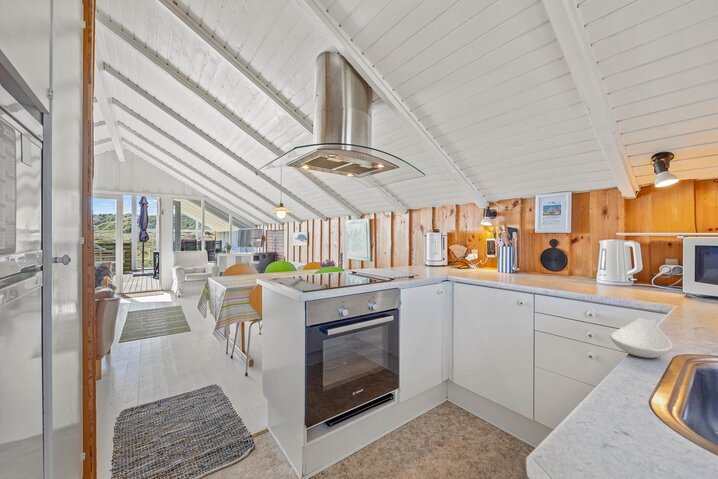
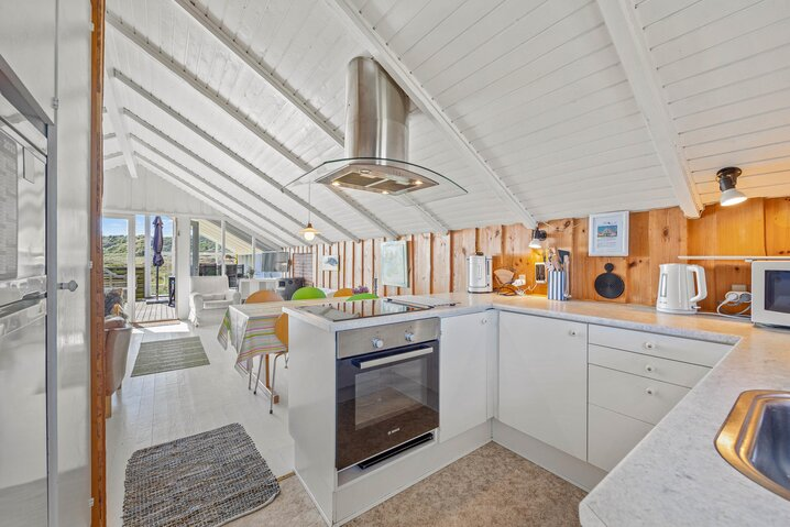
- spoon rest [609,317,673,359]
